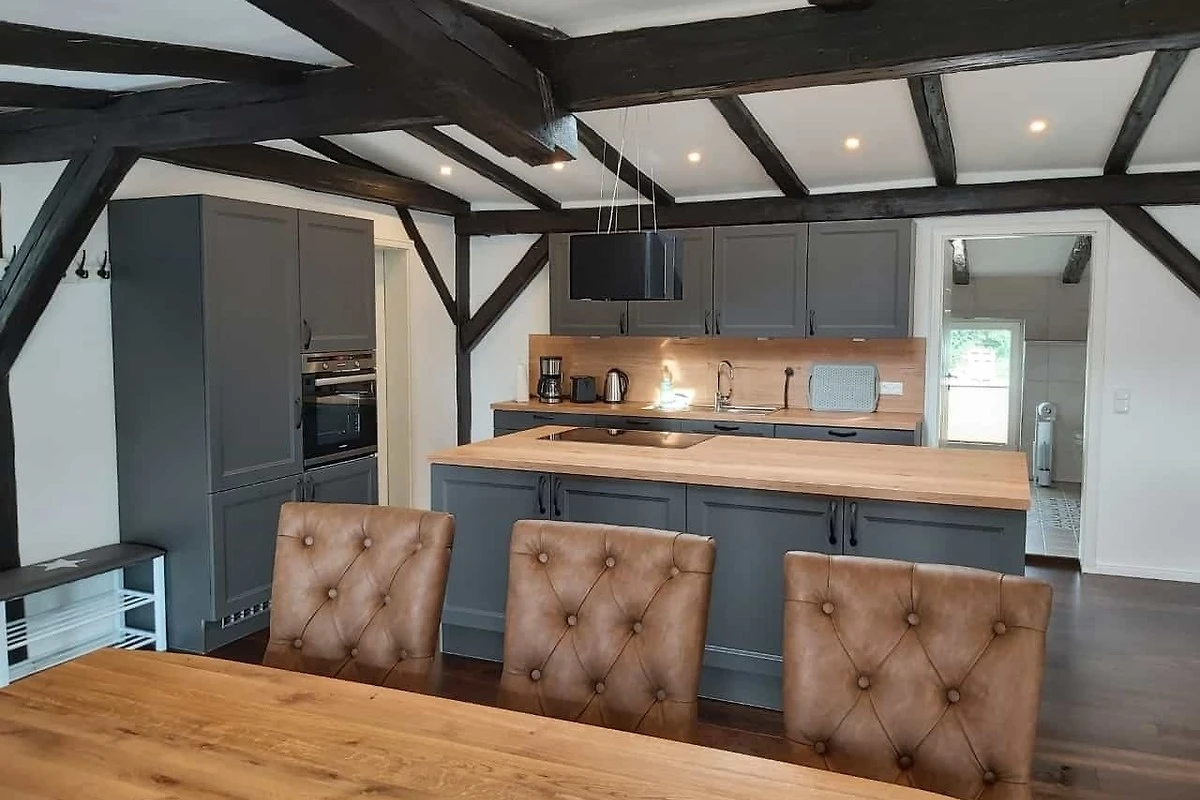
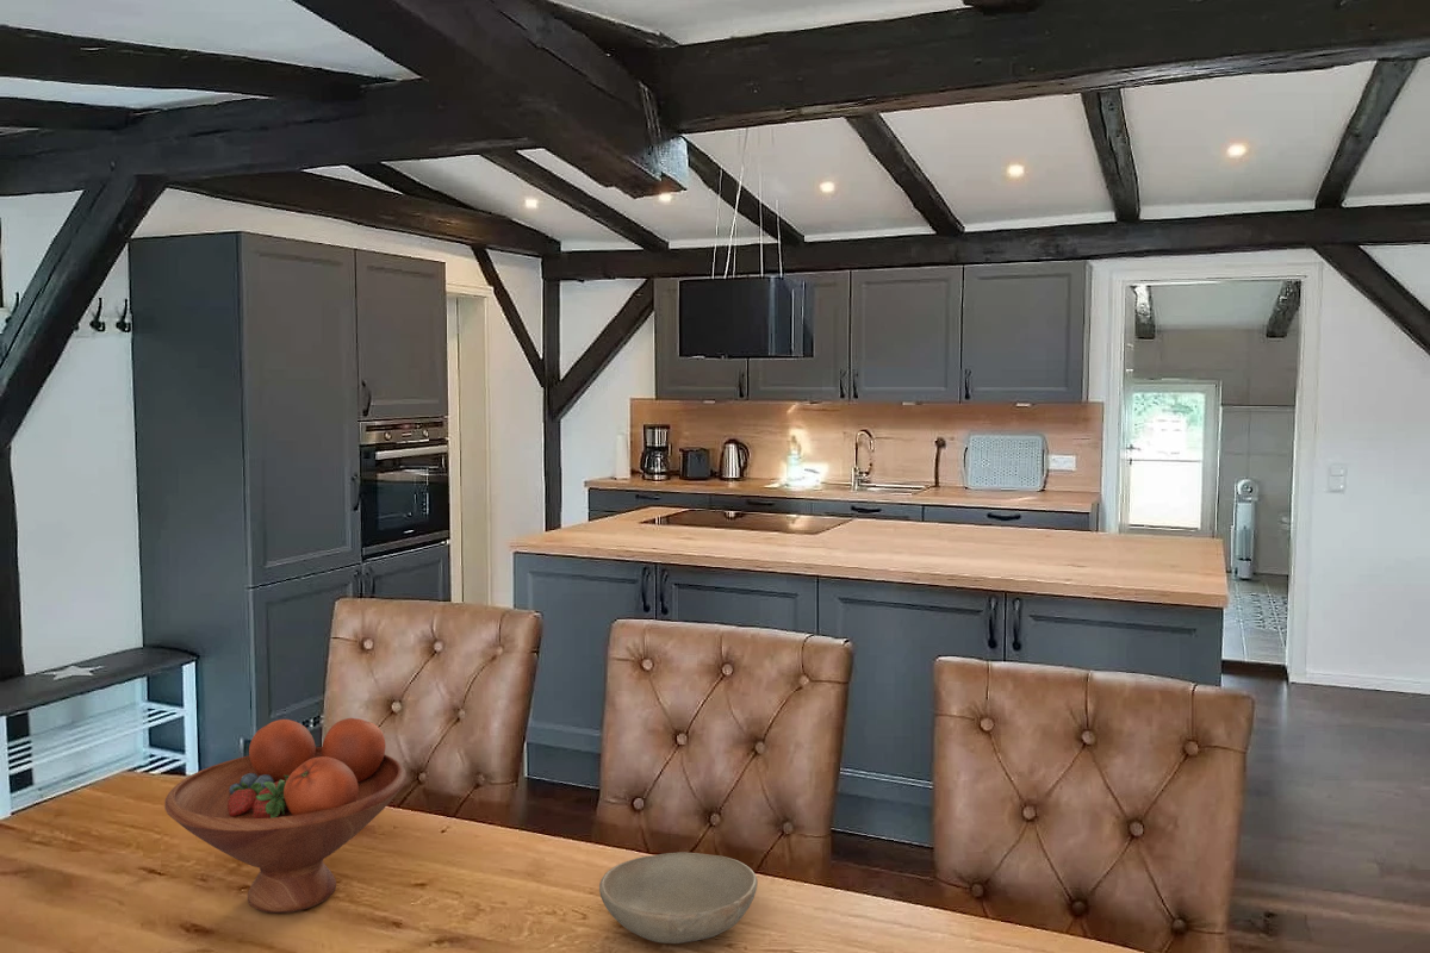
+ bowl [598,852,759,945]
+ fruit bowl [163,717,408,915]
